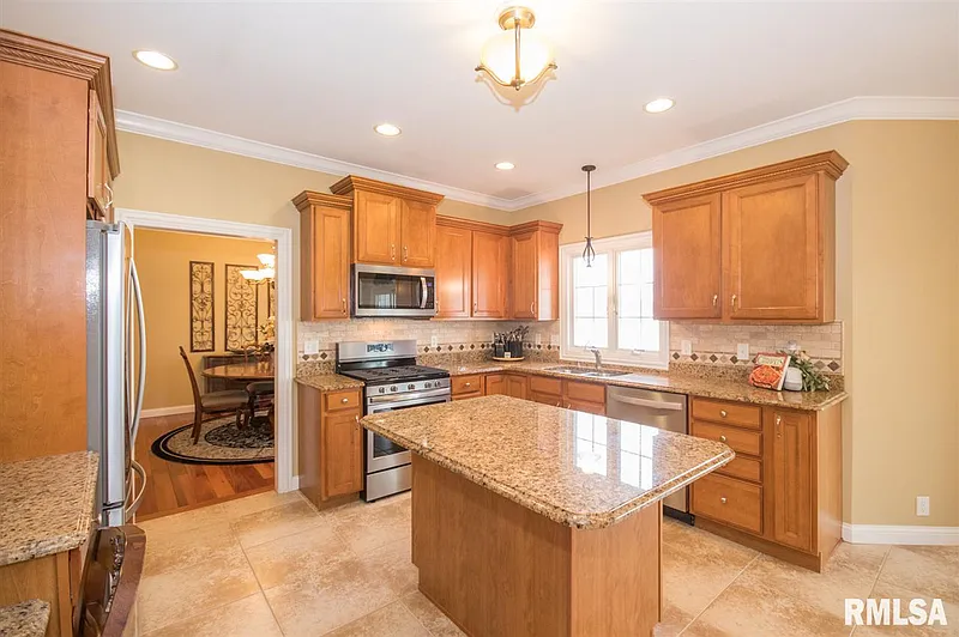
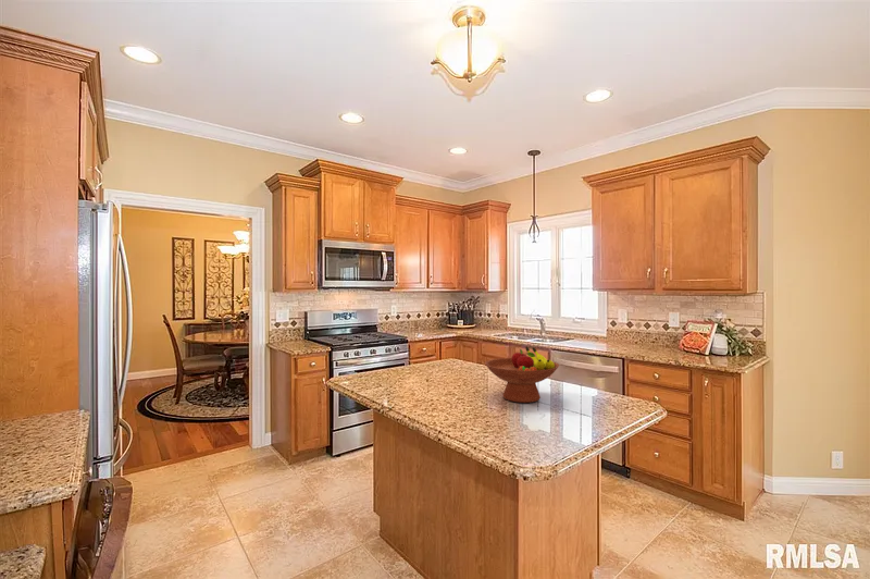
+ fruit bowl [484,346,560,404]
